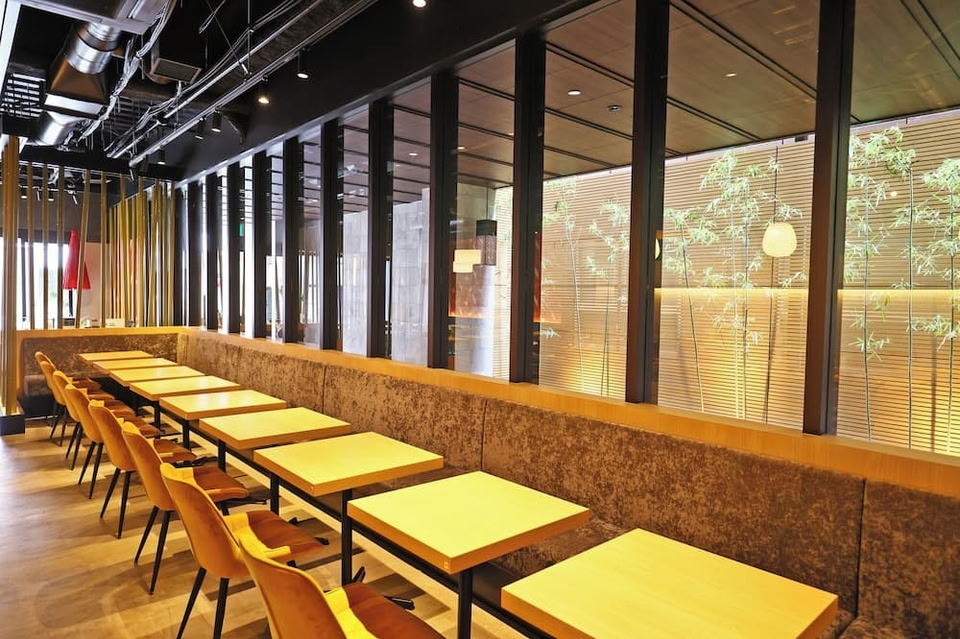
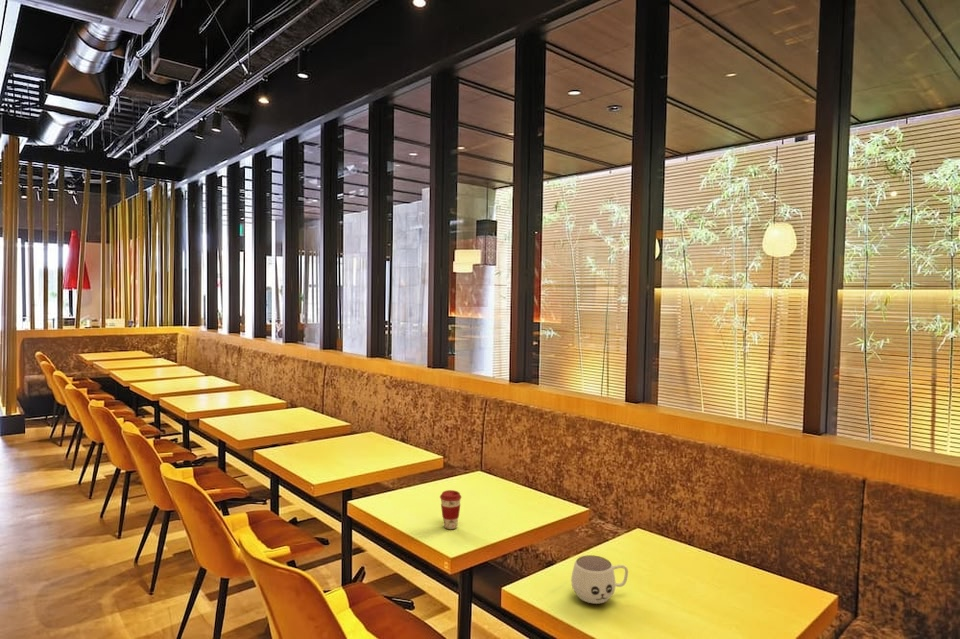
+ coffee cup [439,489,462,530]
+ mug [570,554,629,605]
